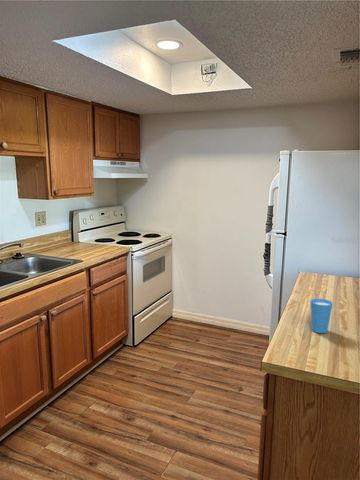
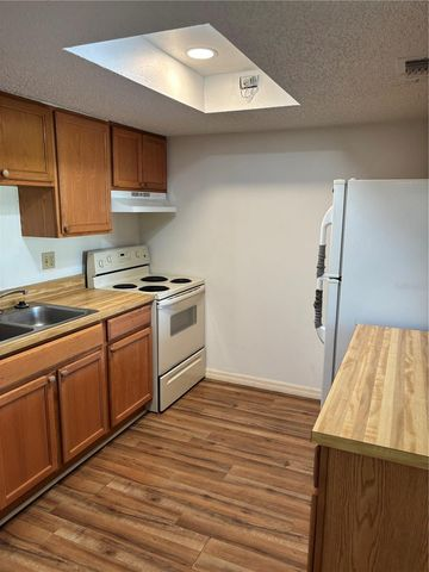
- cup [309,298,334,334]
